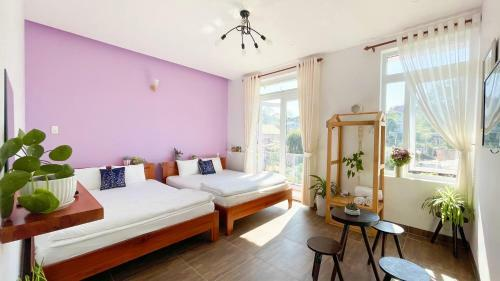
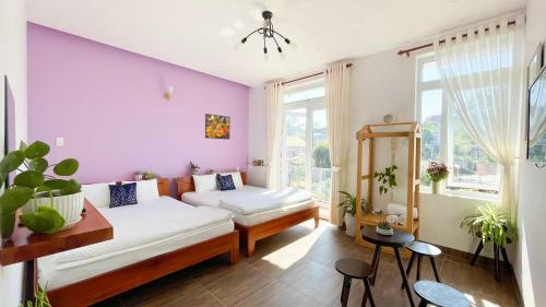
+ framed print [204,113,232,141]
